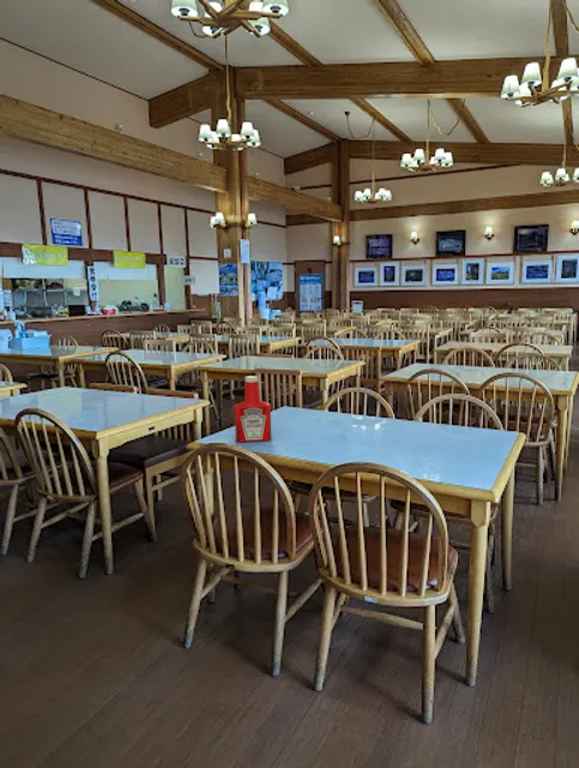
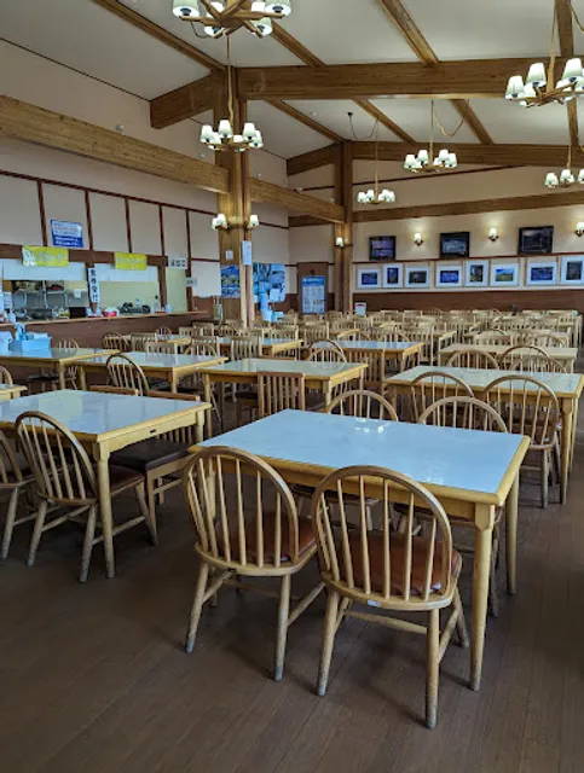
- soap bottle [234,374,272,444]
